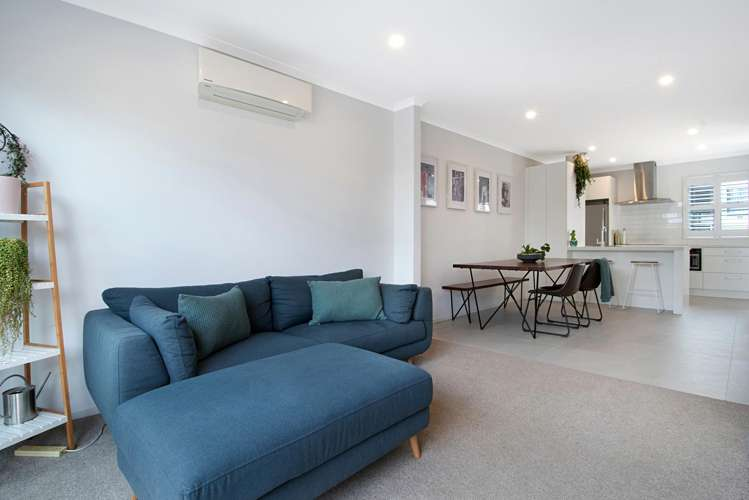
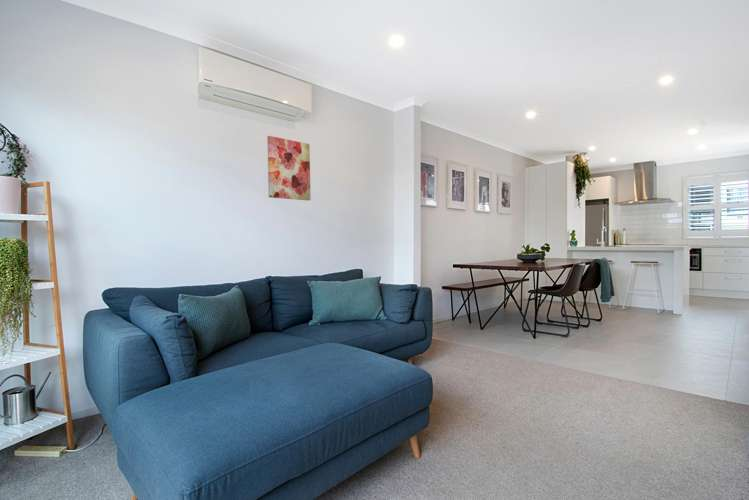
+ wall art [266,135,312,201]
